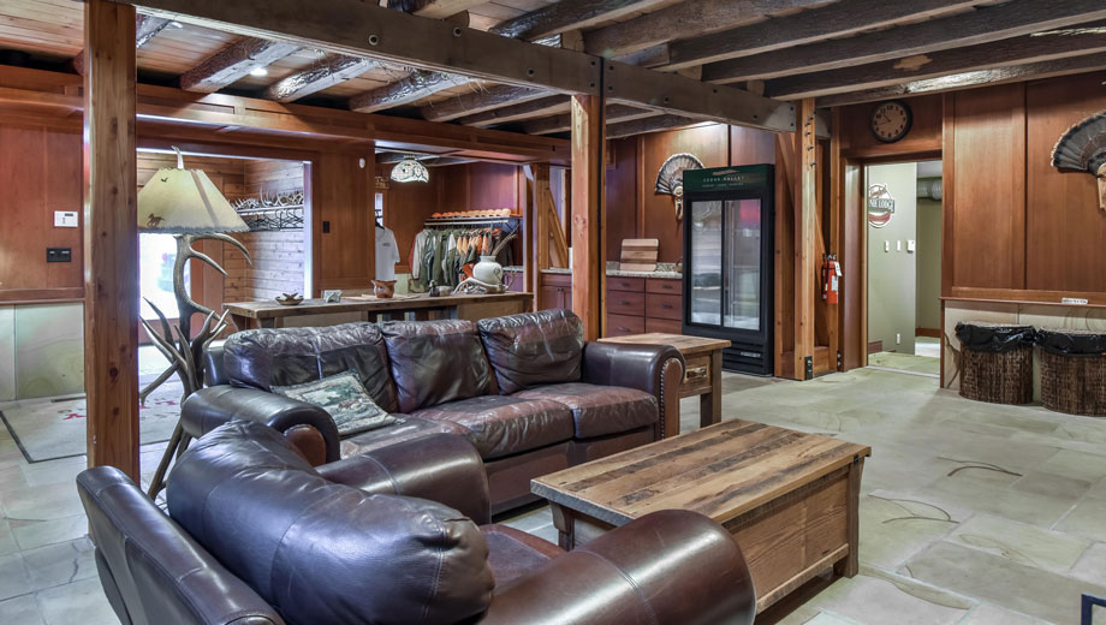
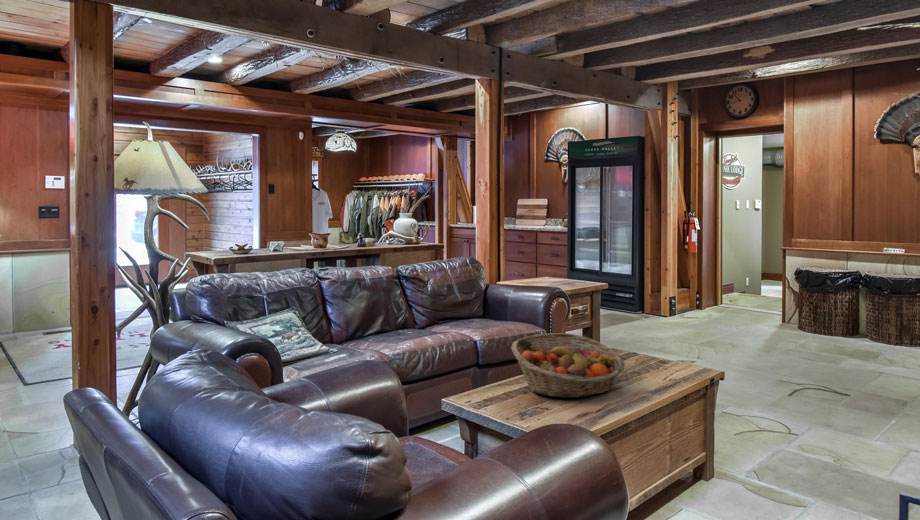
+ fruit basket [510,332,626,399]
